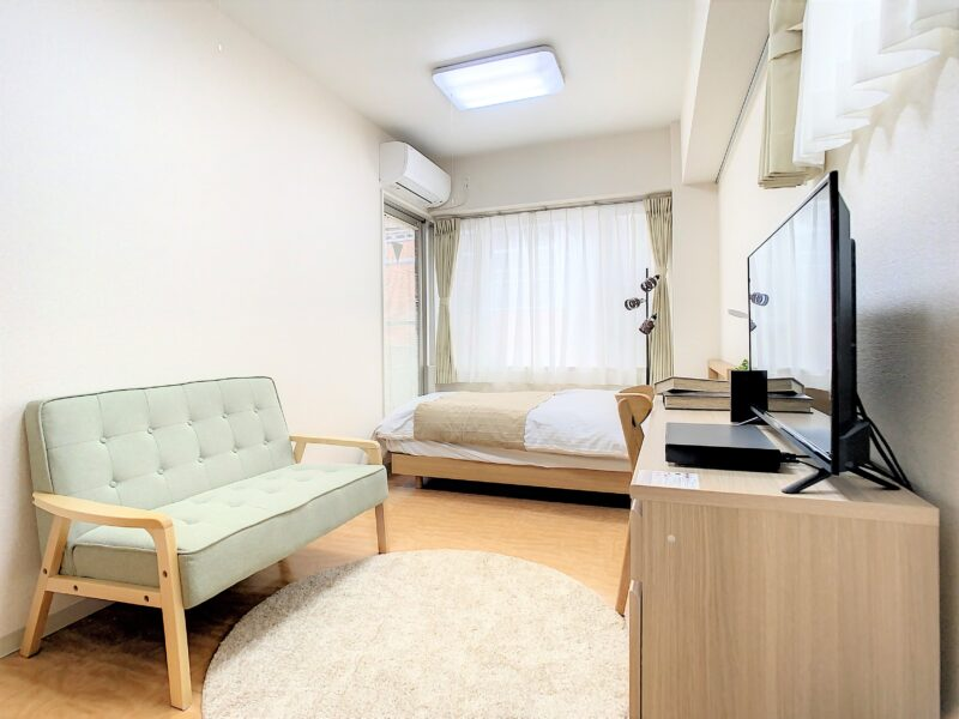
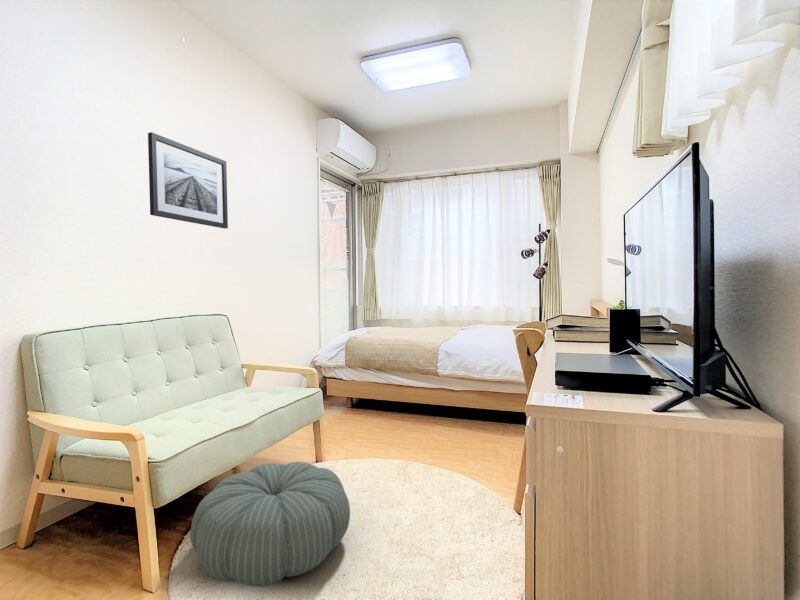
+ wall art [147,131,229,230]
+ pouf [189,461,351,587]
